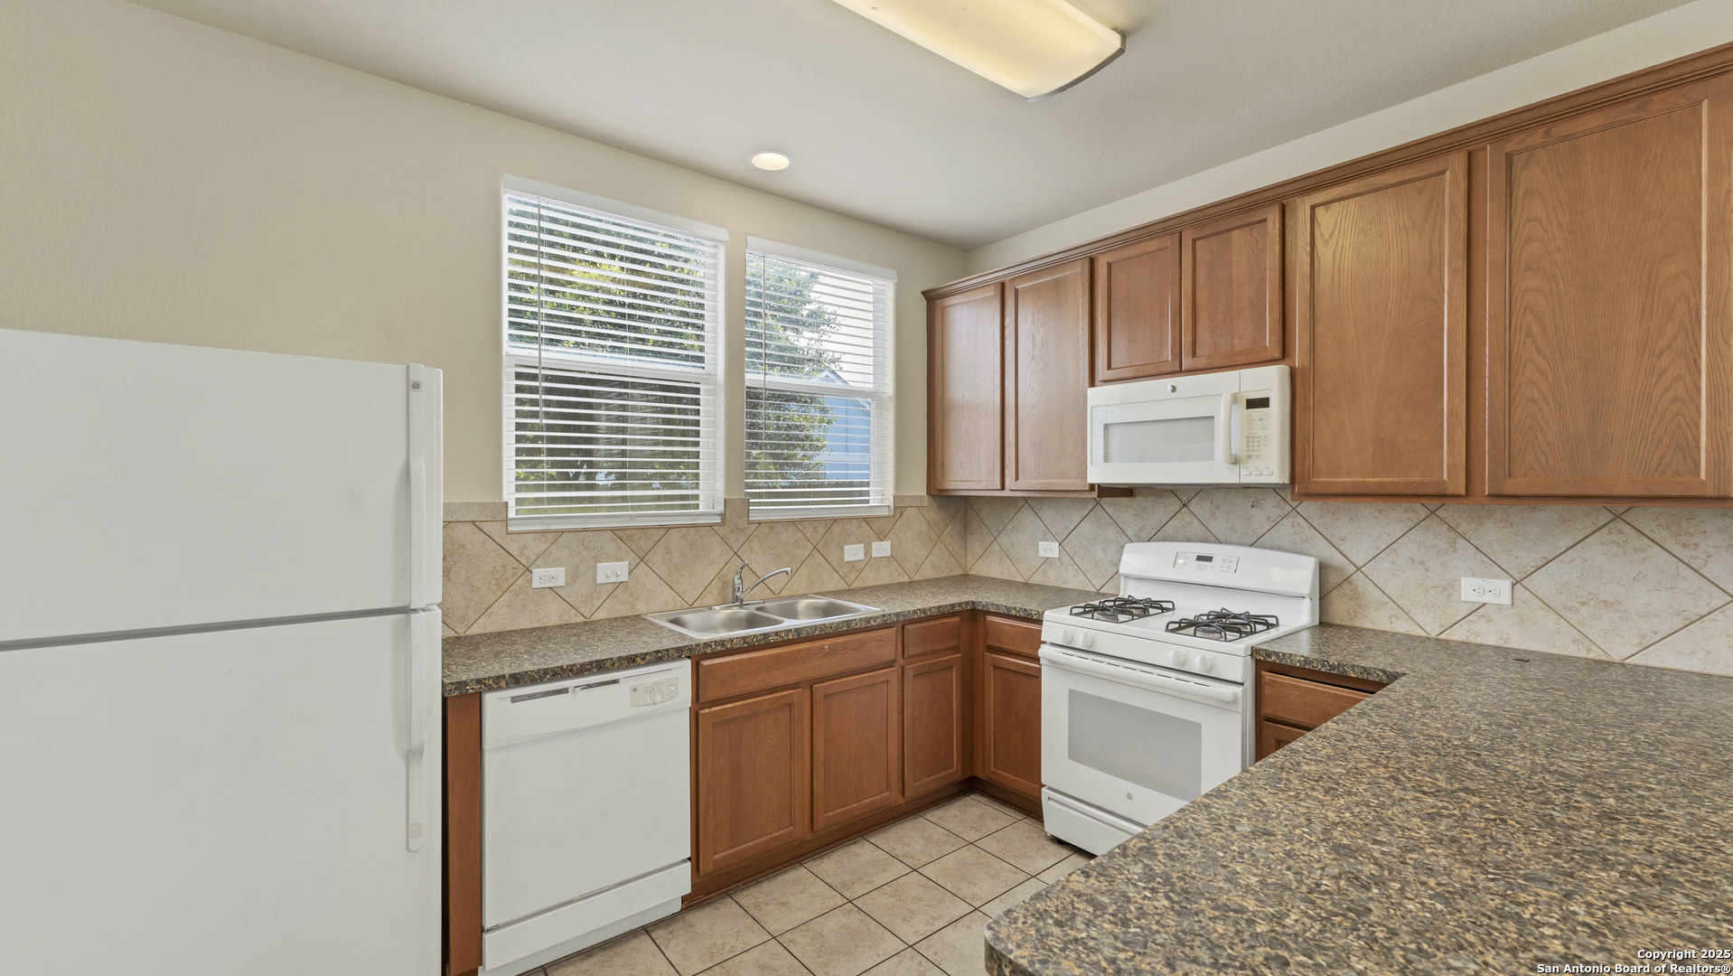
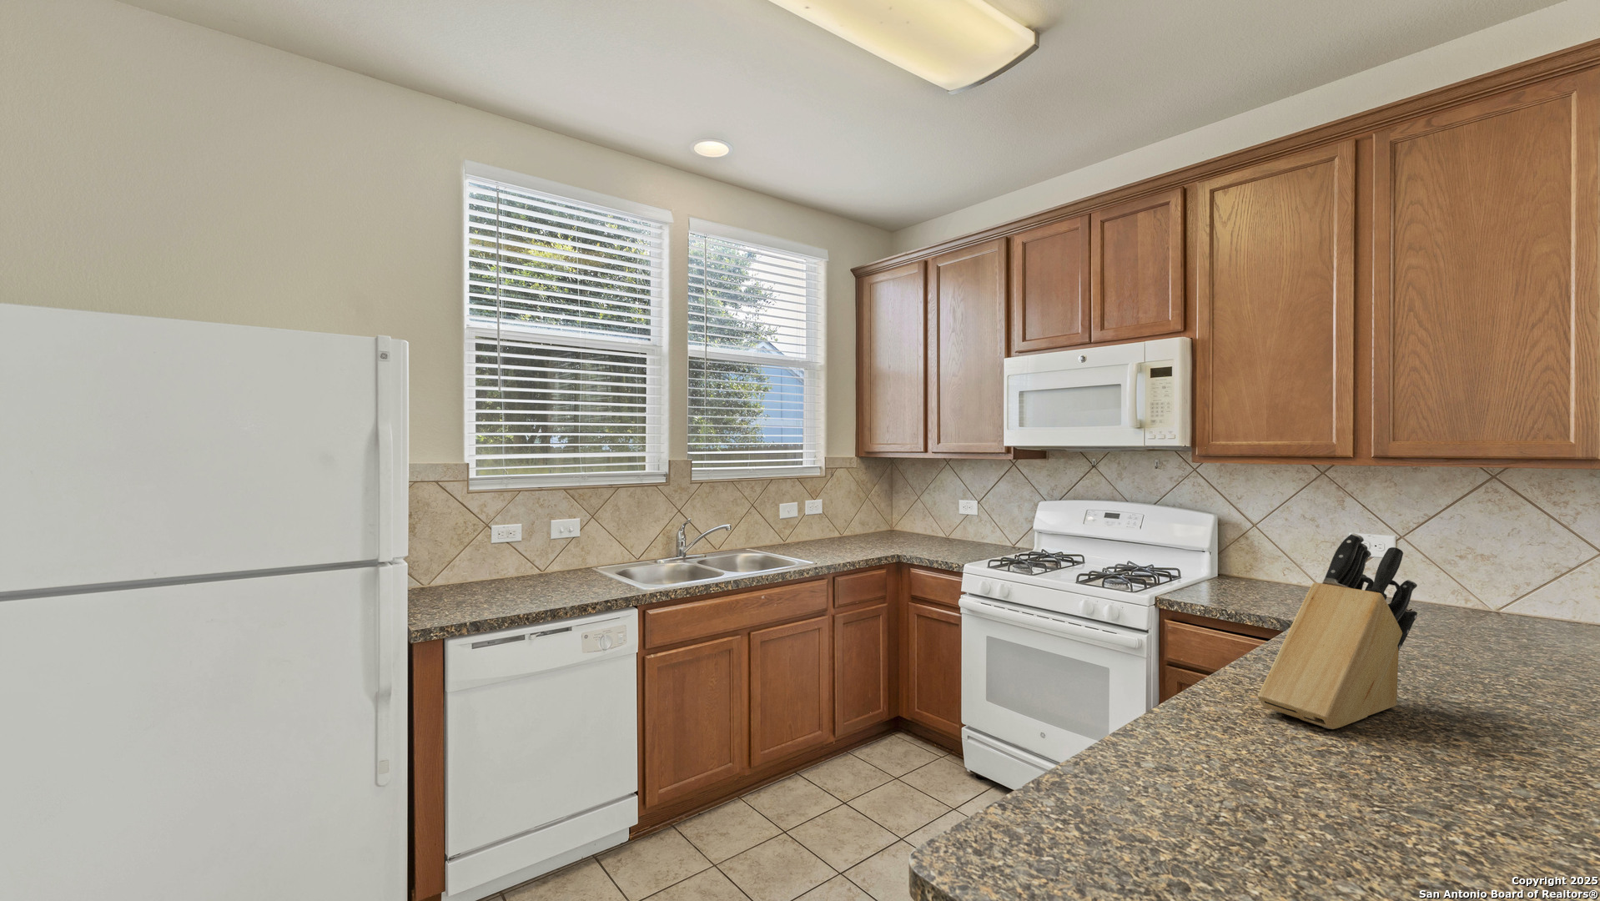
+ knife block [1257,532,1419,730]
